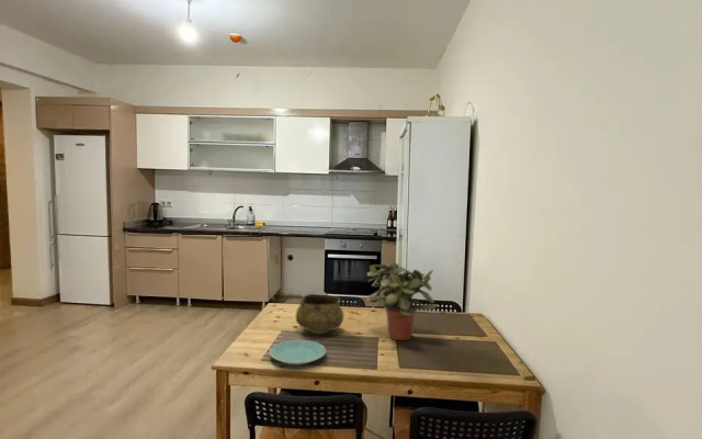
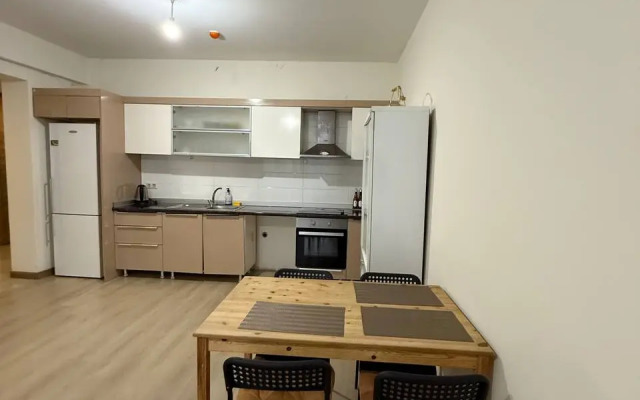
- decorative bowl [295,294,344,335]
- plate [269,339,327,367]
- potted plant [364,261,440,341]
